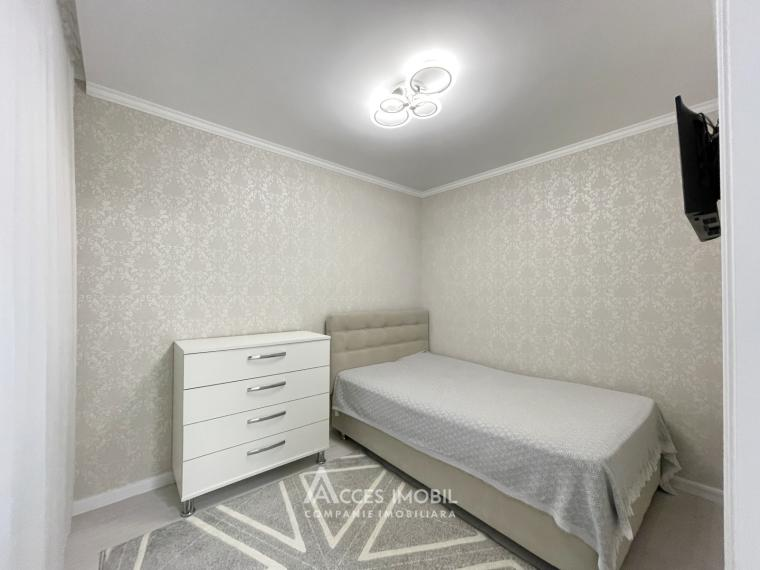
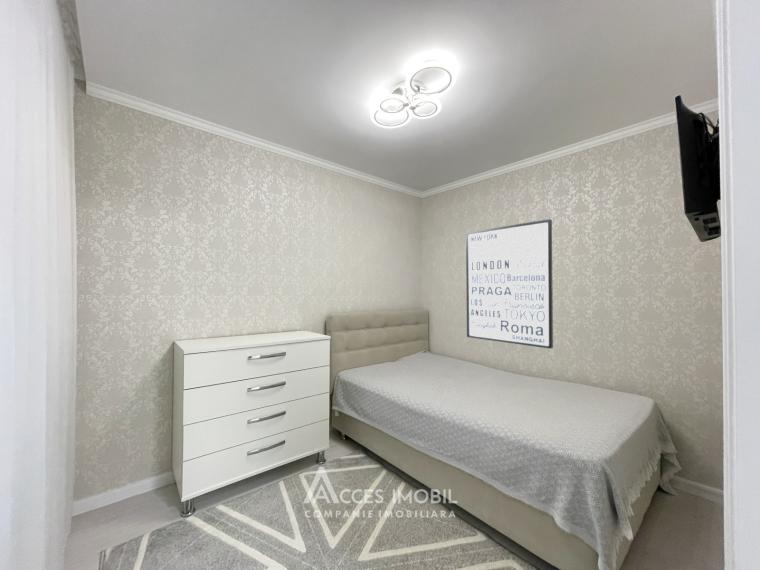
+ wall art [465,218,554,350]
